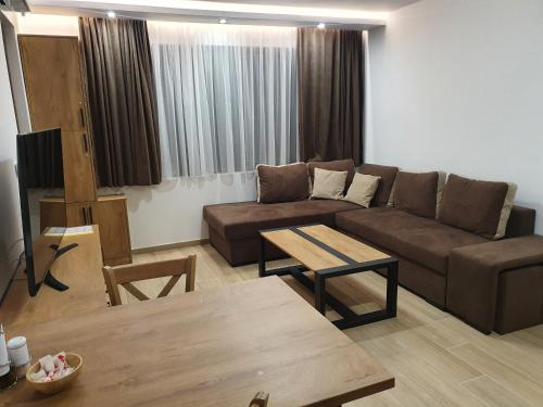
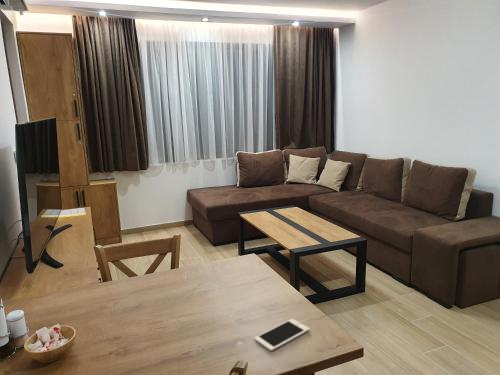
+ cell phone [254,318,310,352]
